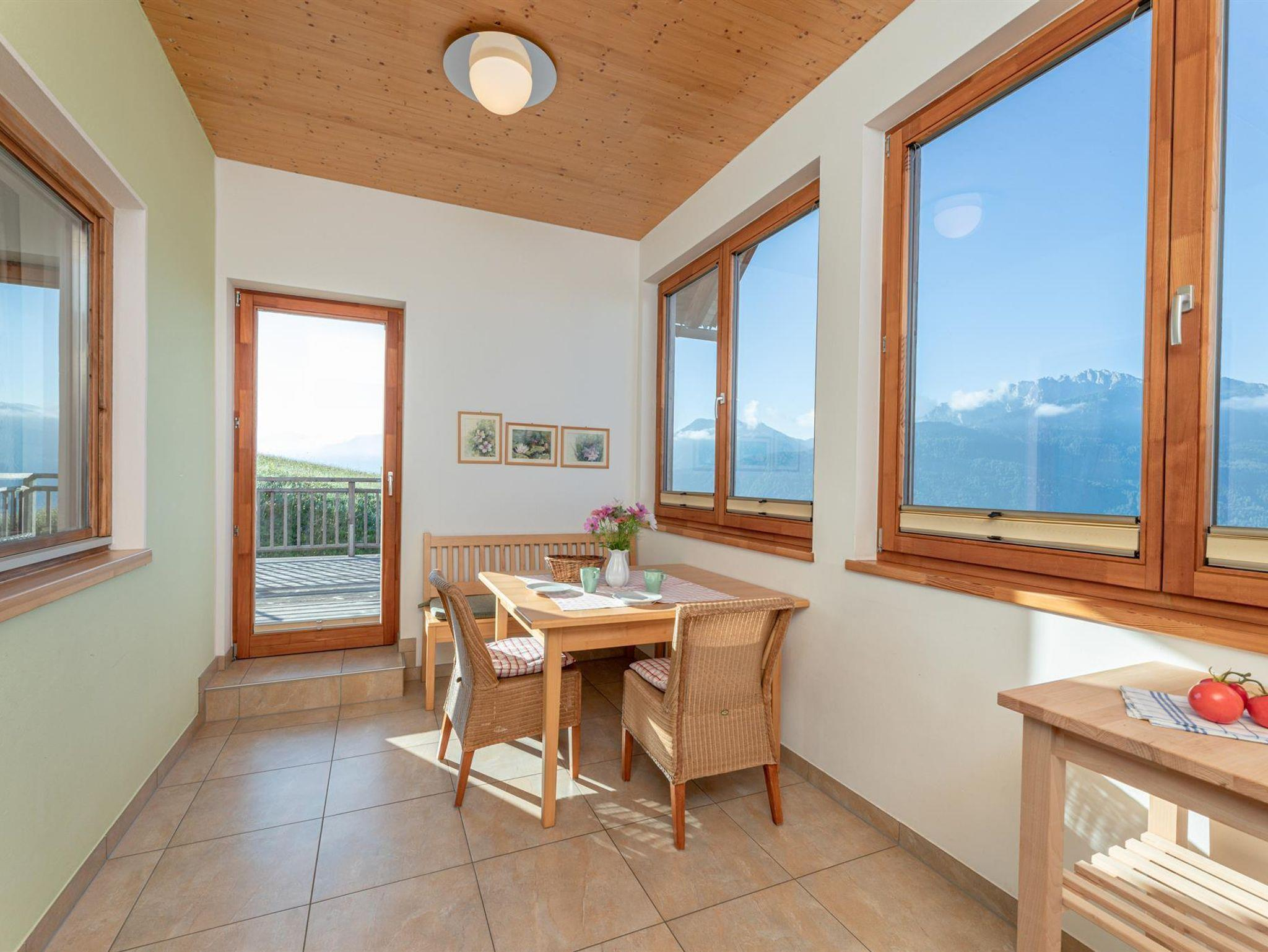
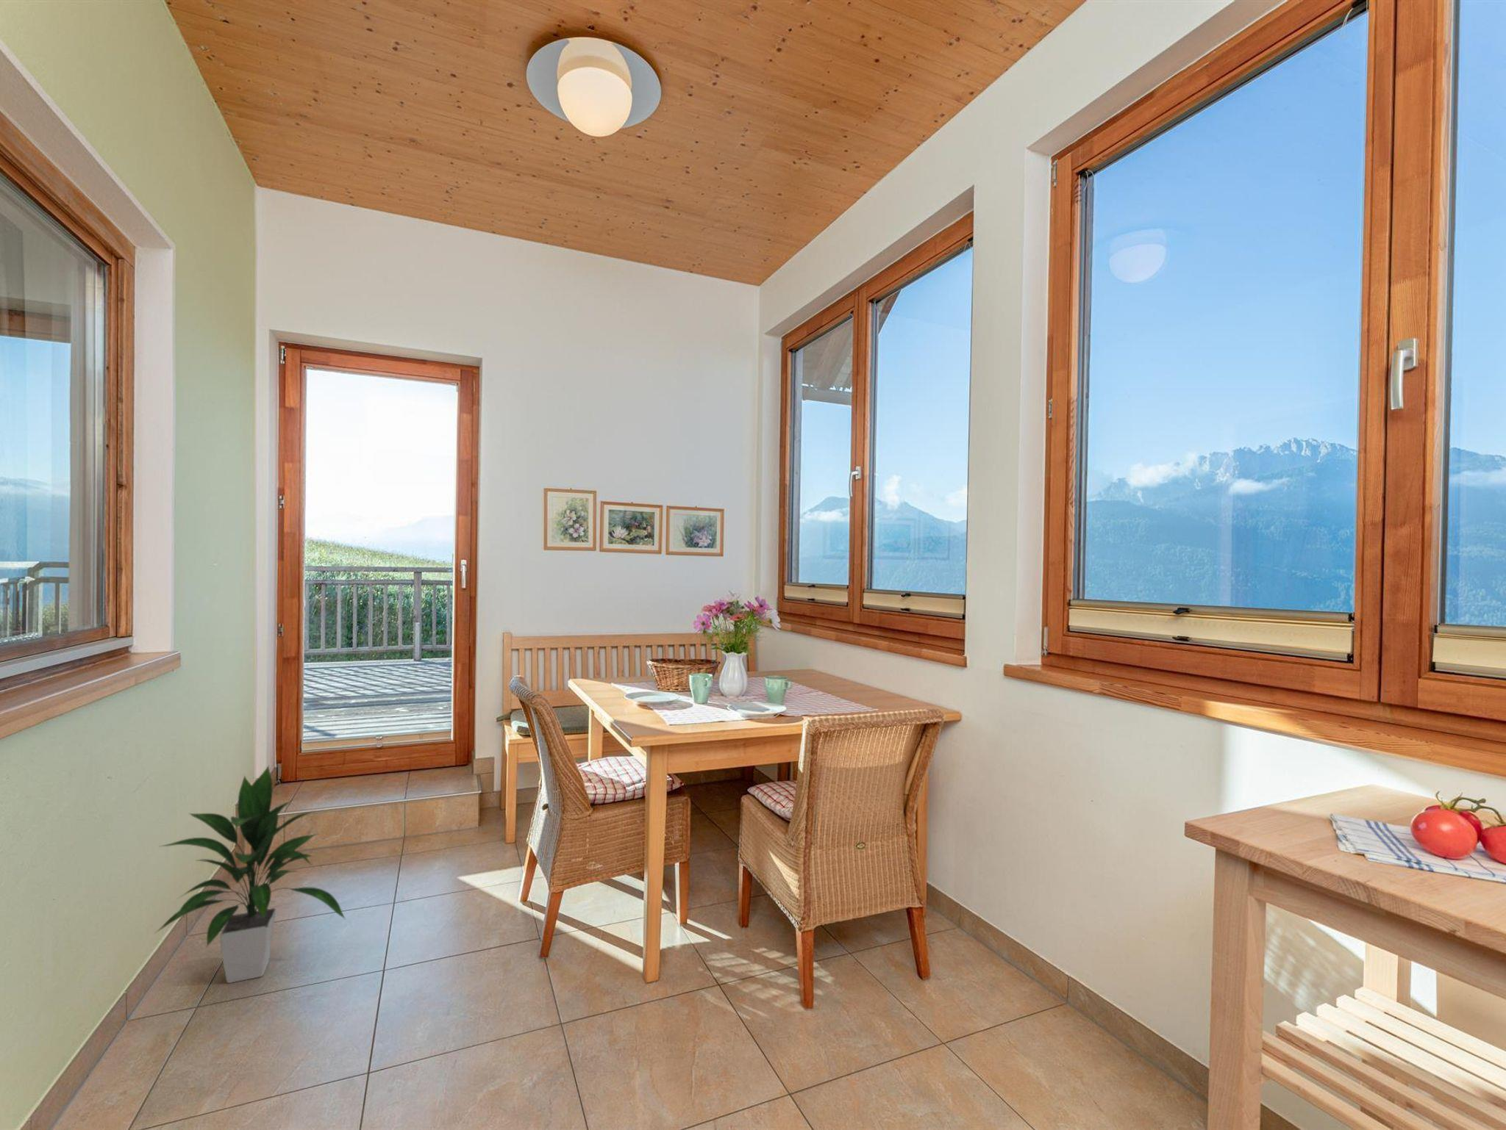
+ indoor plant [153,764,347,984]
